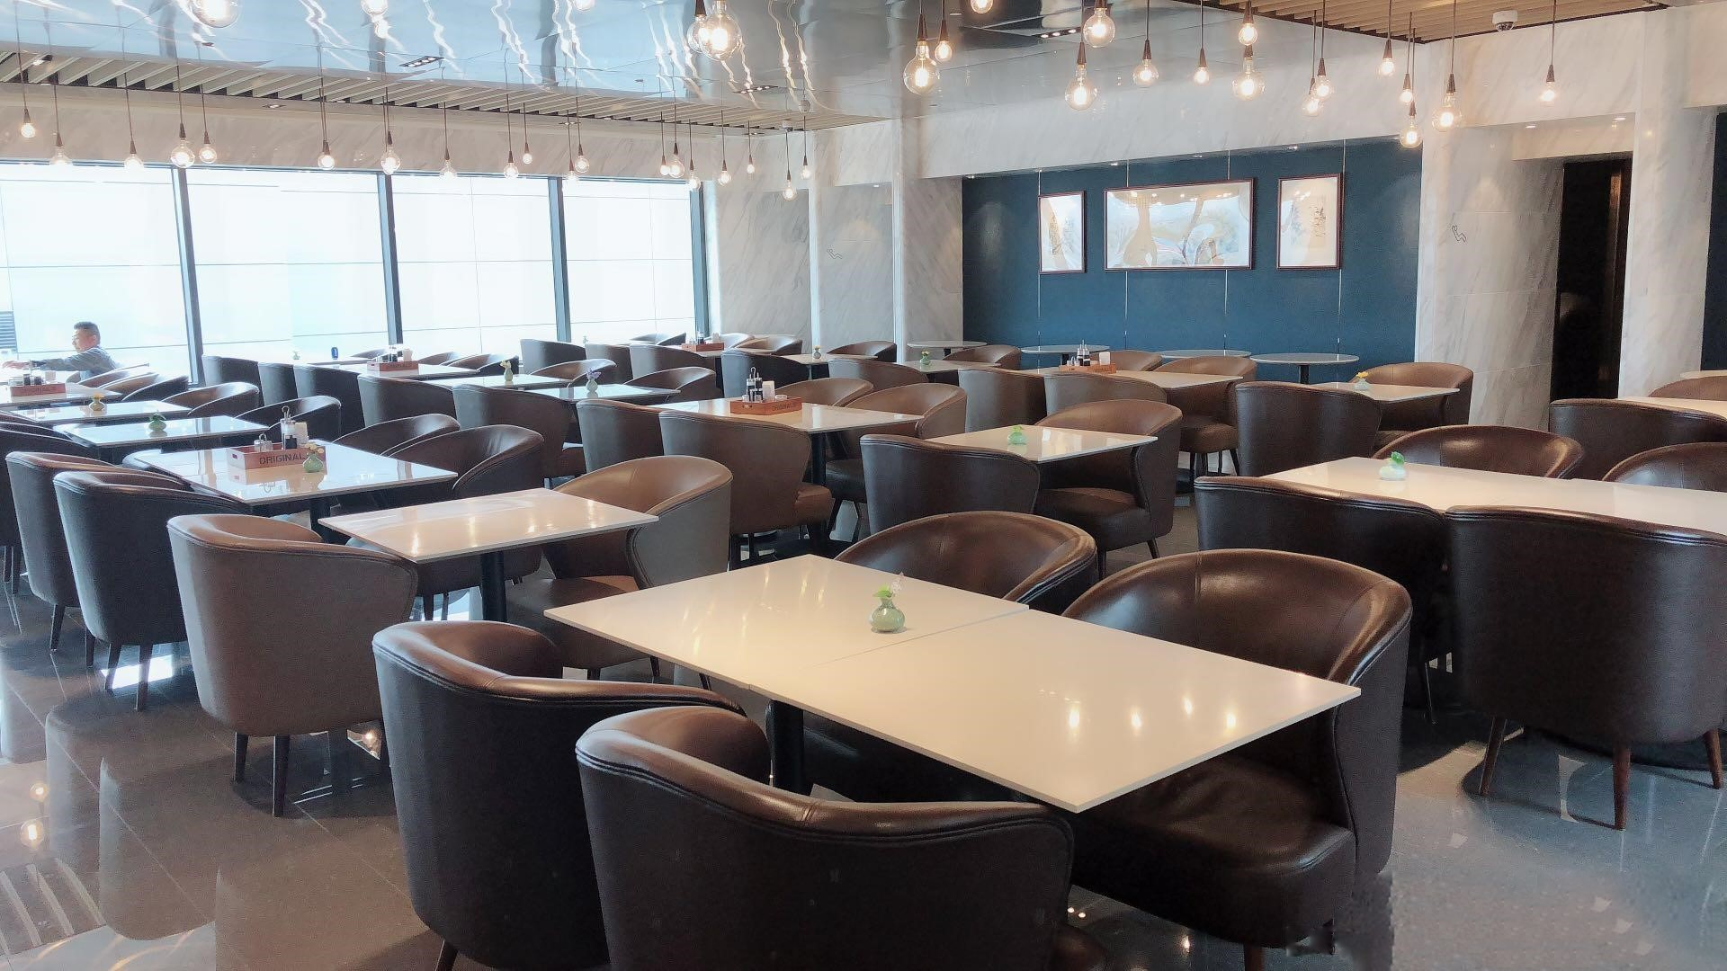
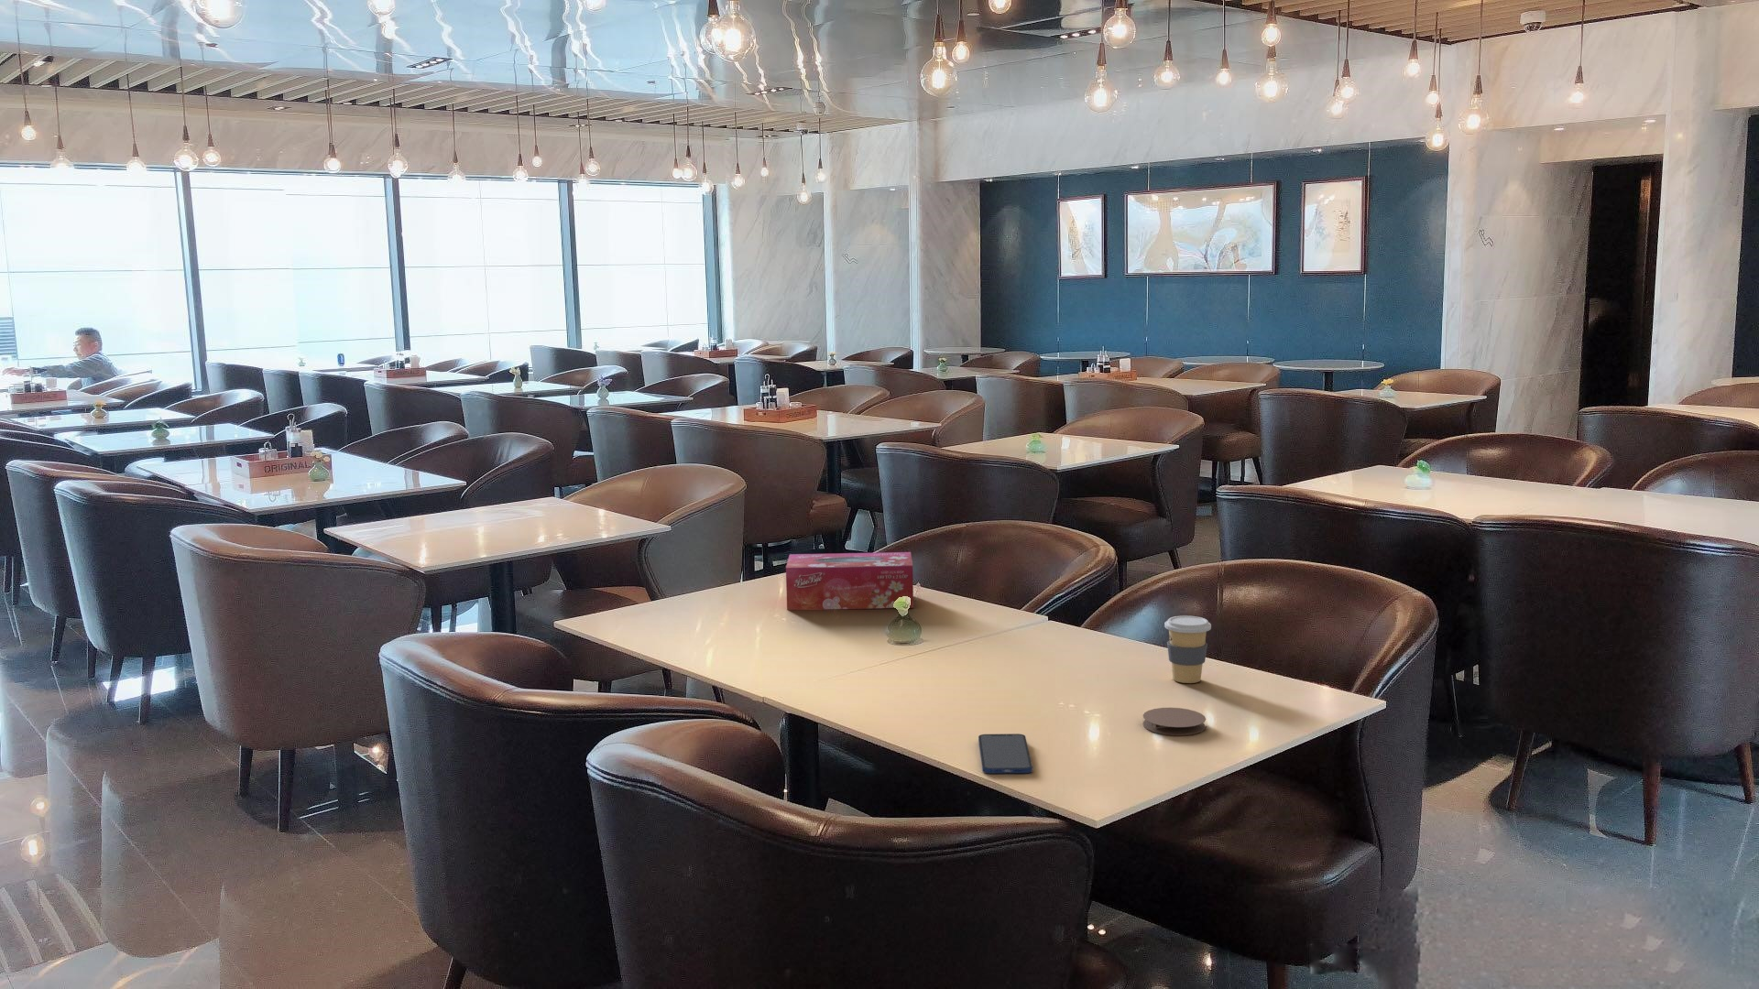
+ tissue box [785,552,915,611]
+ smartphone [977,733,1033,774]
+ coaster [1143,706,1207,737]
+ coffee cup [1163,615,1212,683]
